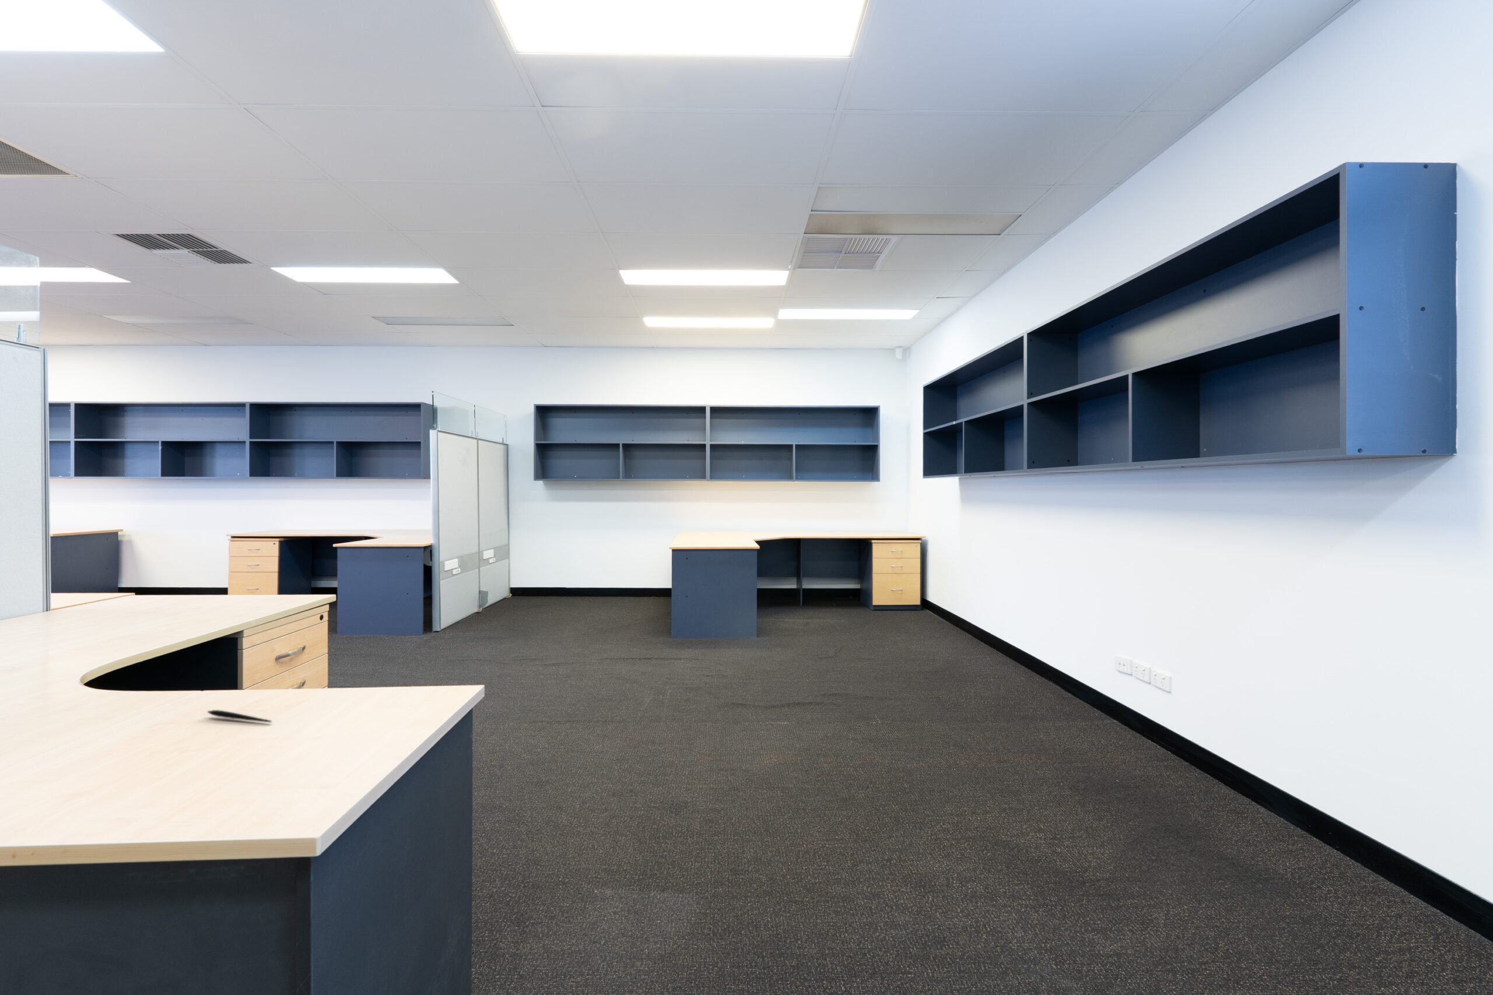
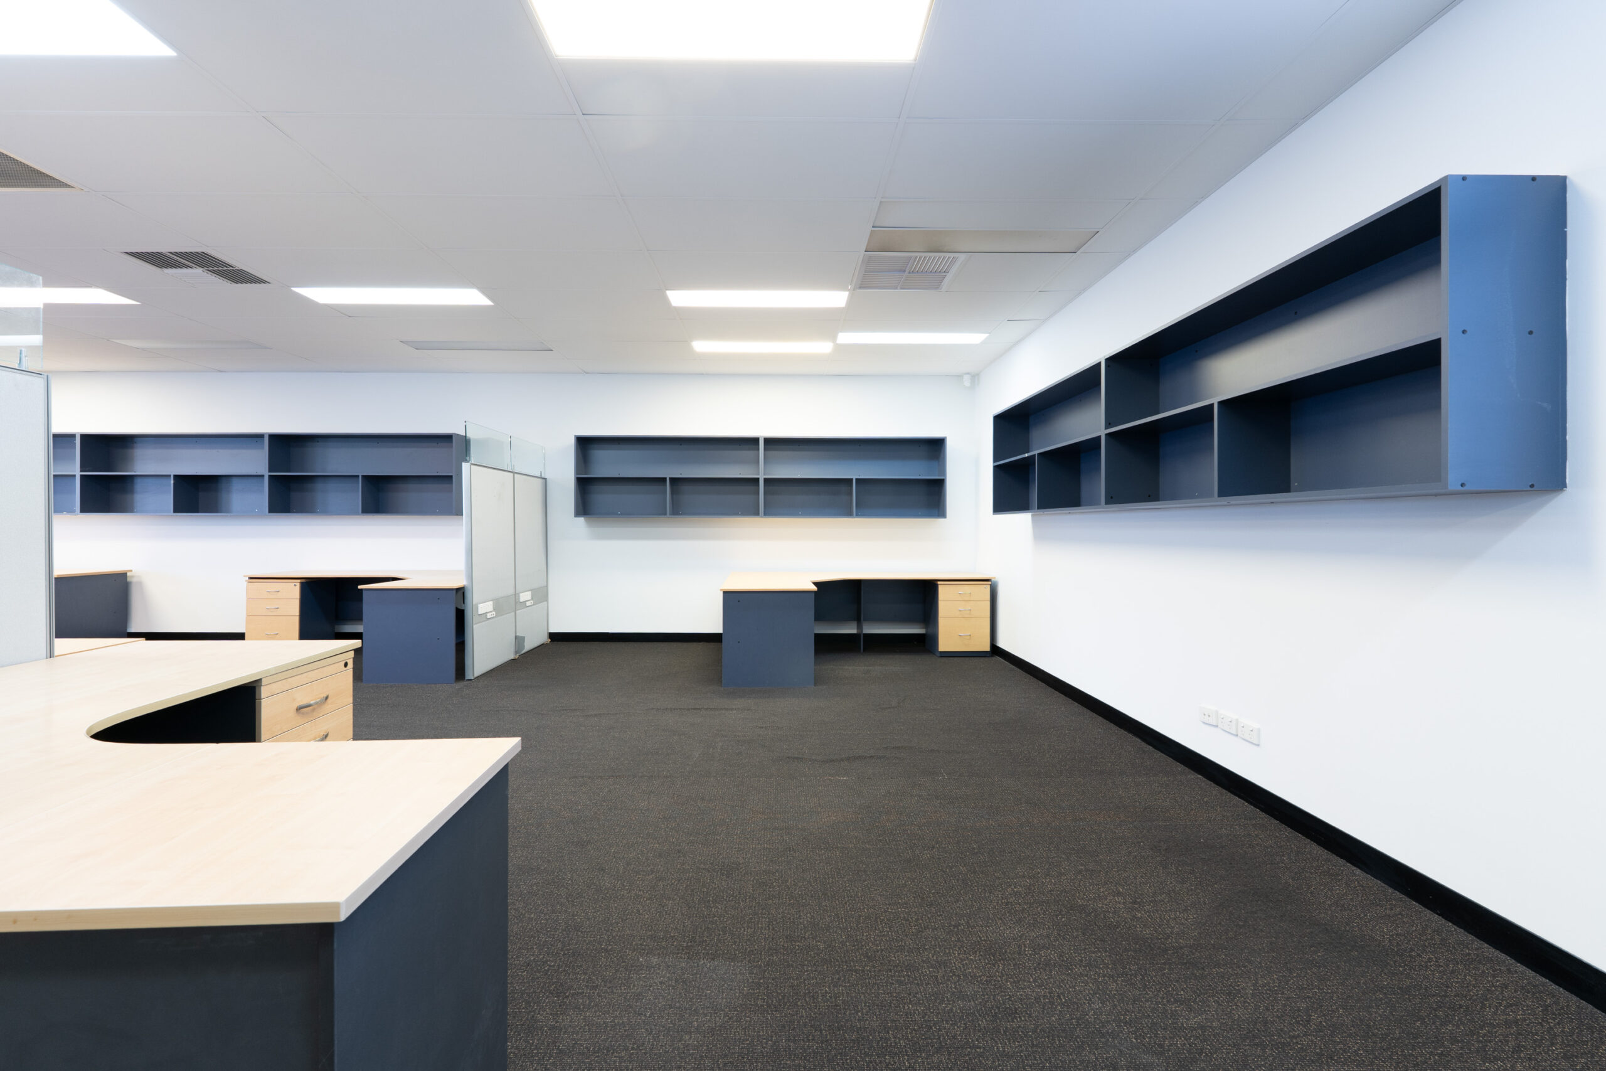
- pen [207,710,272,723]
